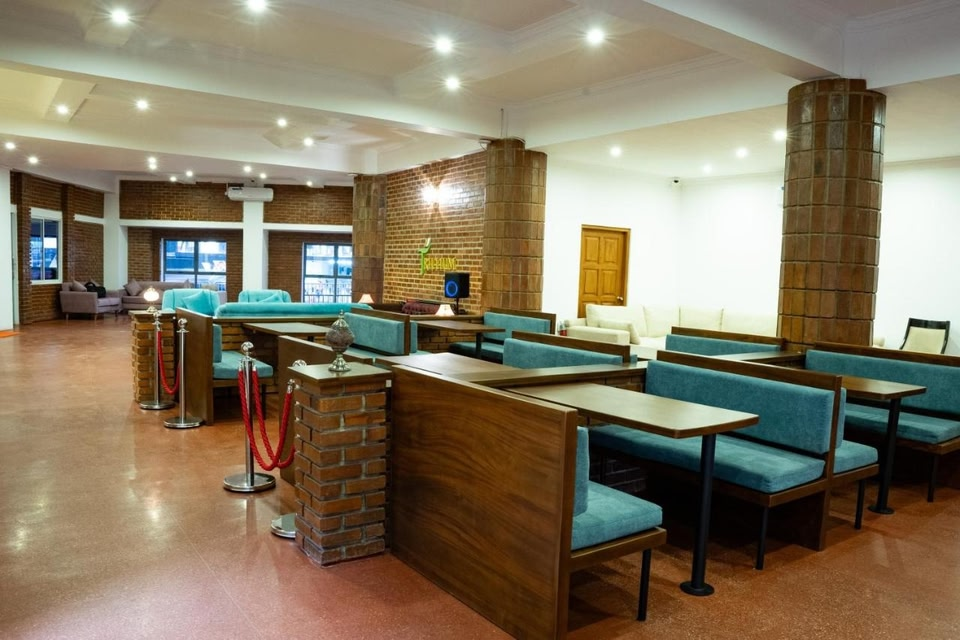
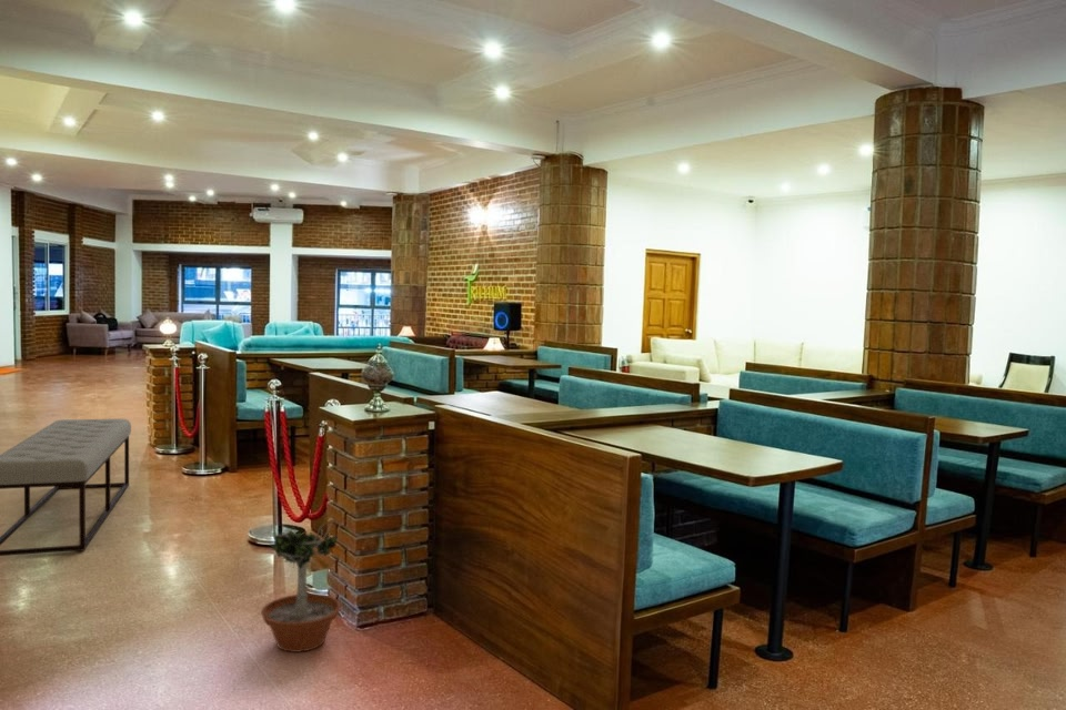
+ potted tree [260,521,342,653]
+ bench [0,417,132,557]
